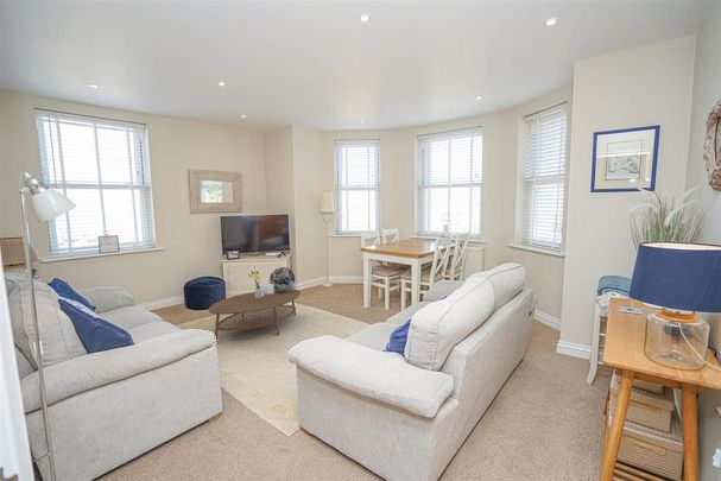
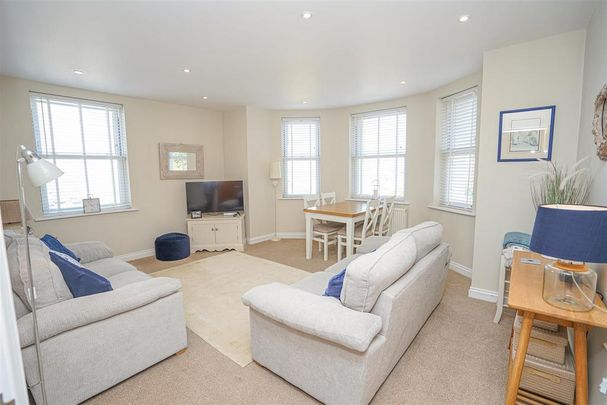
- decorative globe [268,266,296,292]
- bouquet [247,271,274,304]
- coffee table [208,287,302,341]
